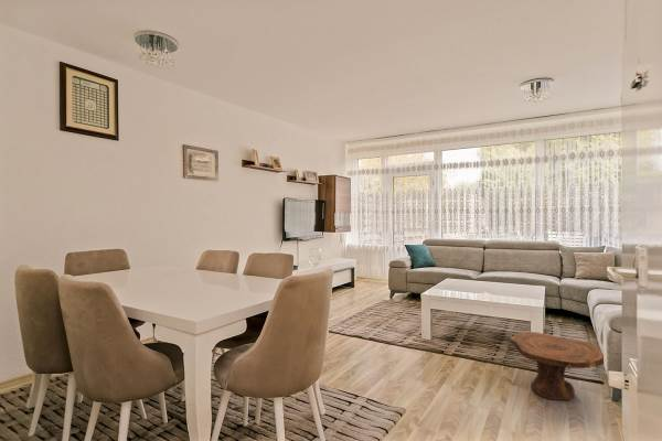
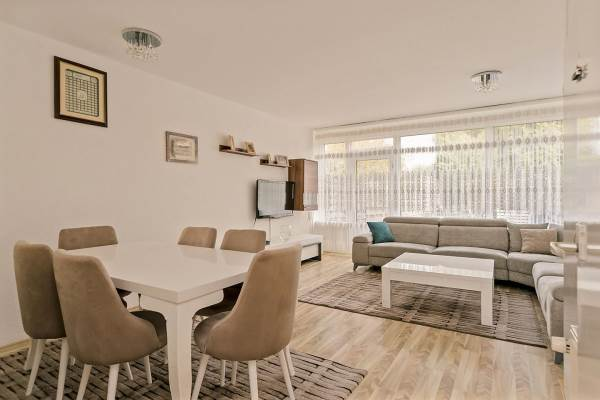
- side table [509,331,605,401]
